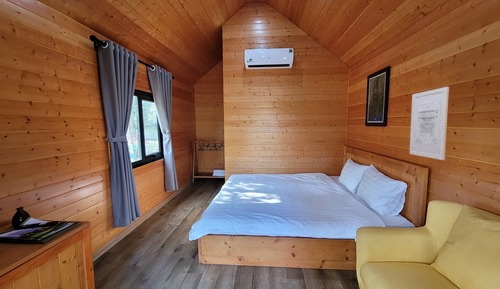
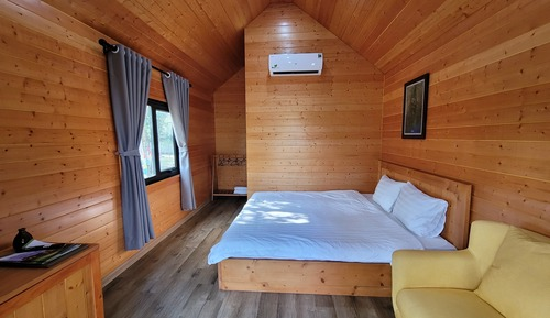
- wall art [409,86,450,161]
